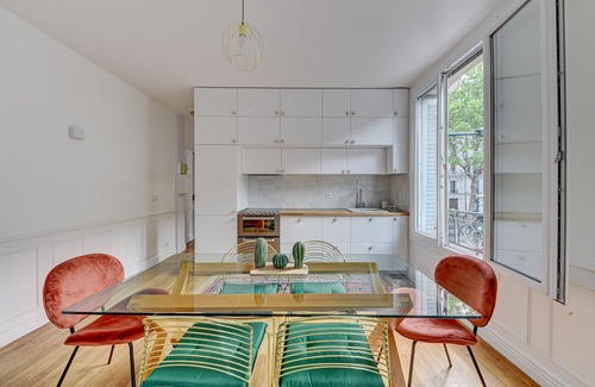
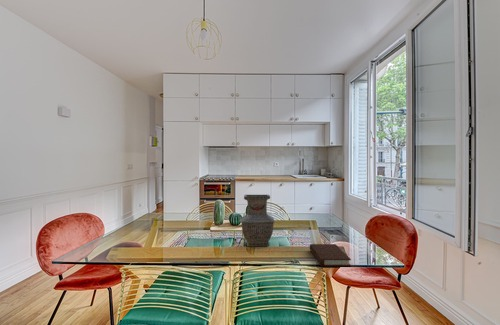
+ book [309,243,352,267]
+ vase [240,194,275,247]
